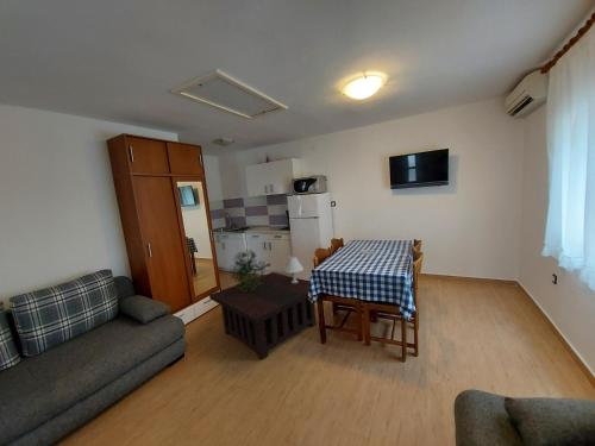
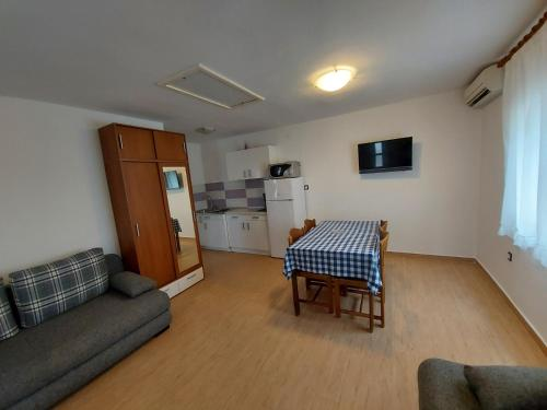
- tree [228,247,273,291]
- coffee table [208,271,318,360]
- table lamp [282,255,305,283]
